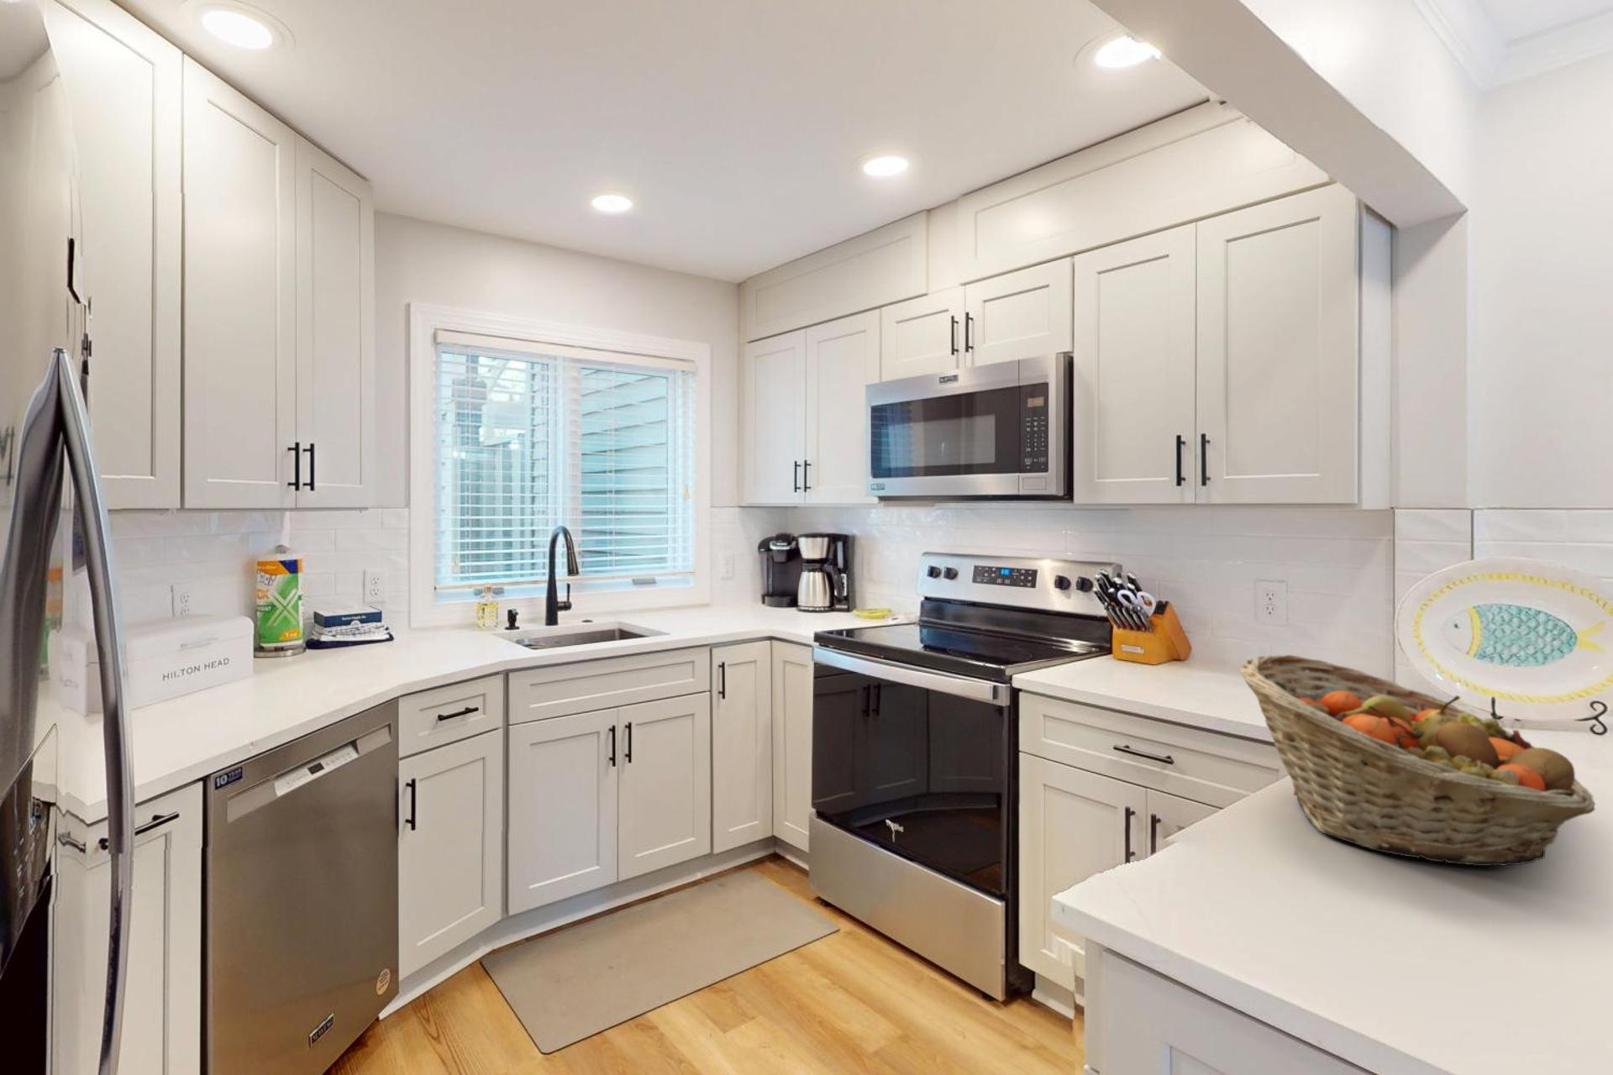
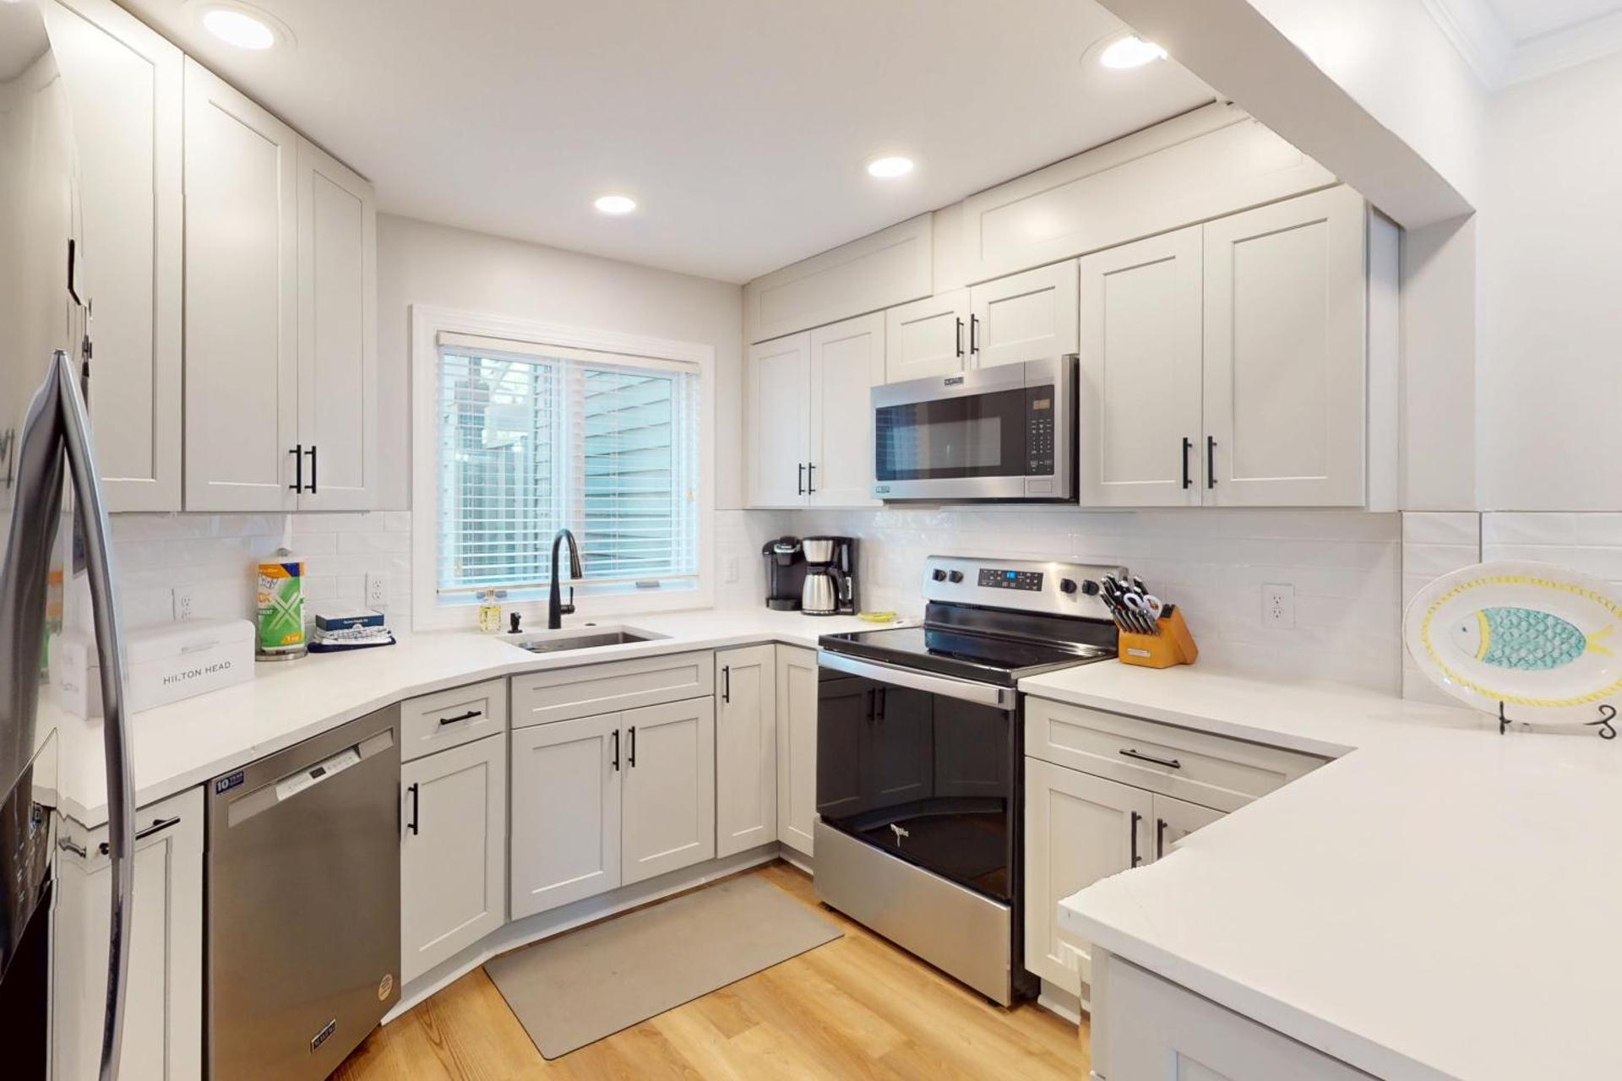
- fruit basket [1240,654,1596,866]
